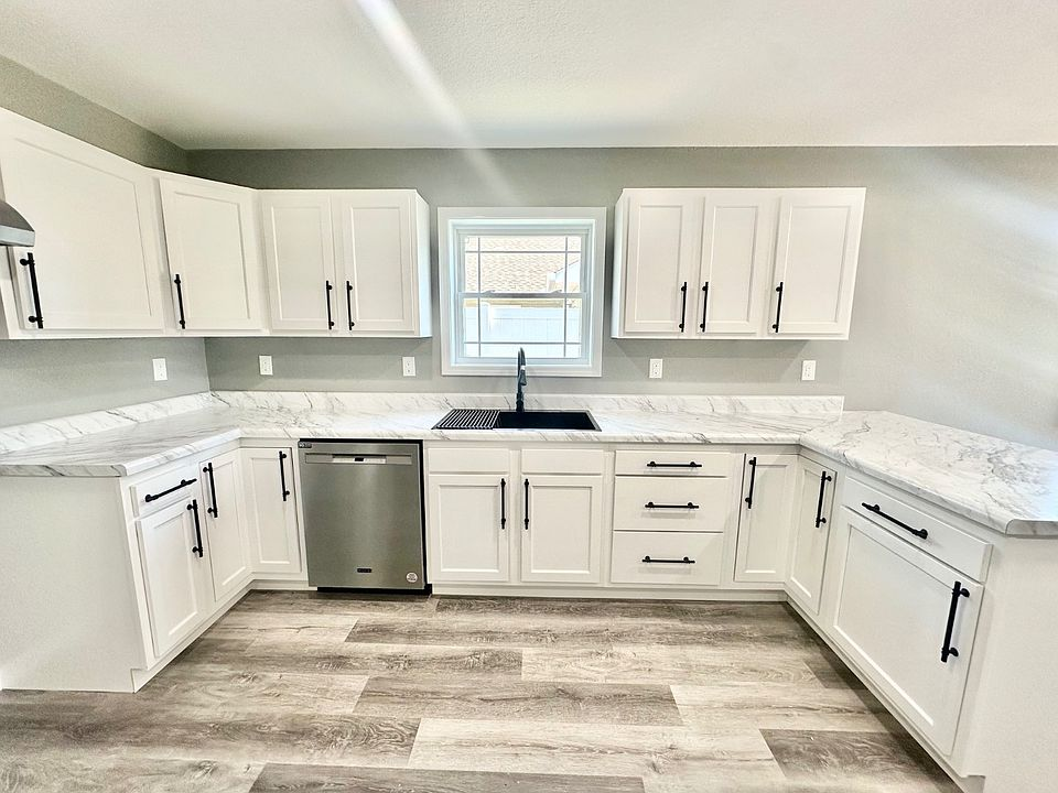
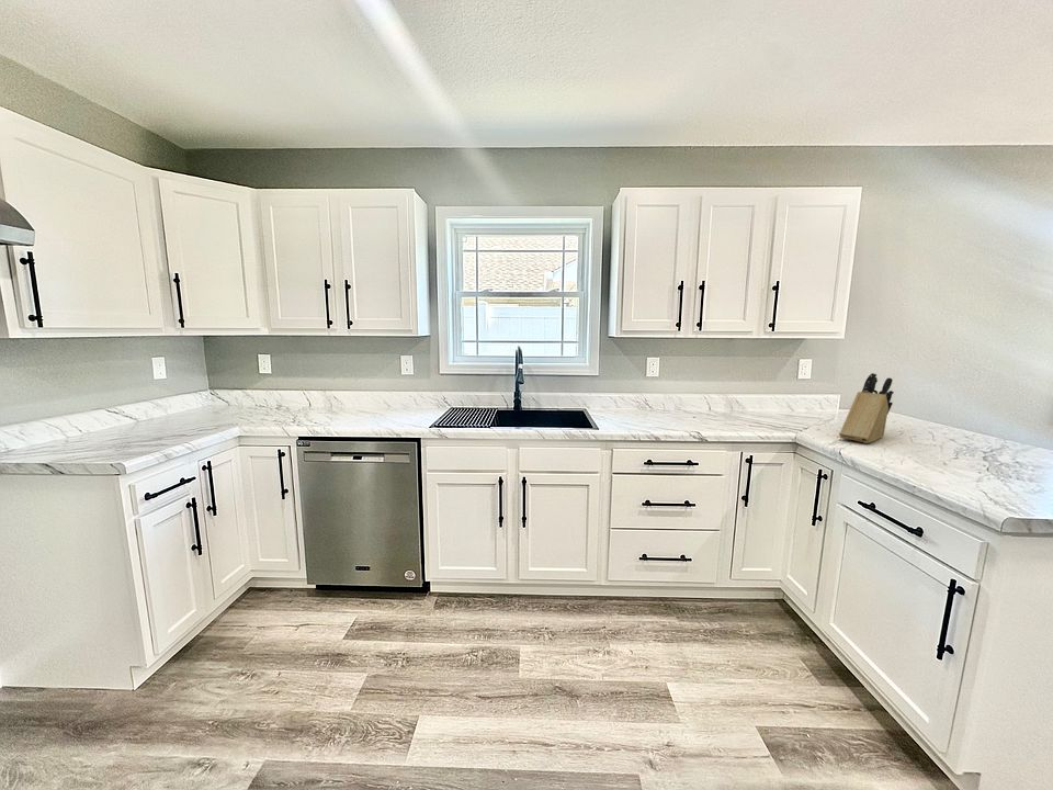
+ knife block [838,372,895,444]
